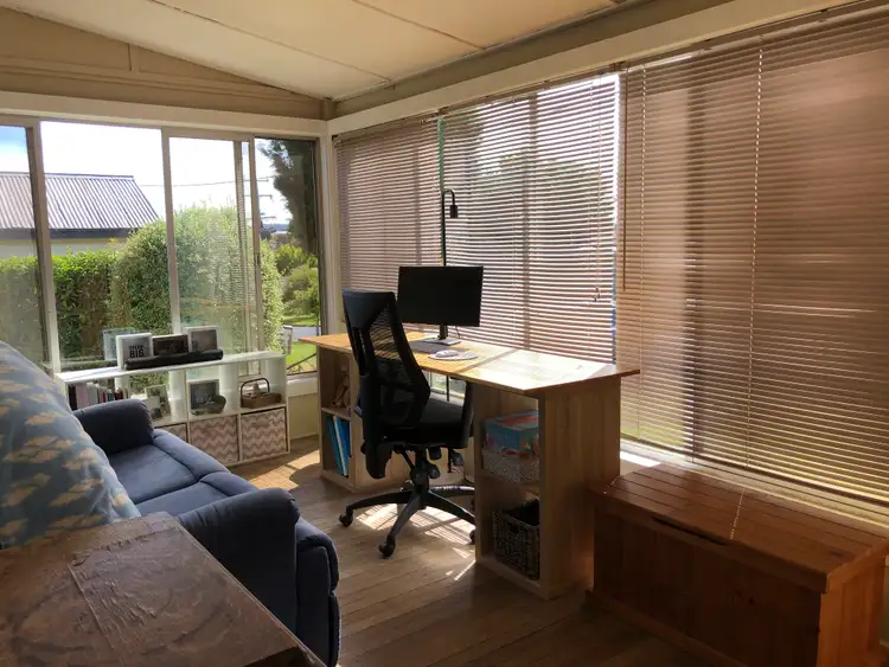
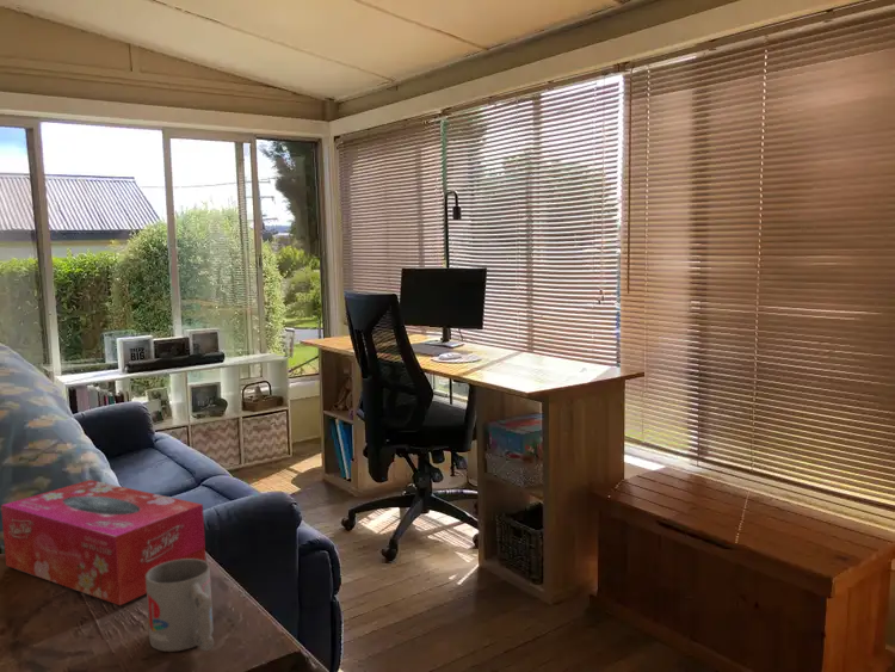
+ mug [146,559,215,653]
+ tissue box [0,479,208,606]
